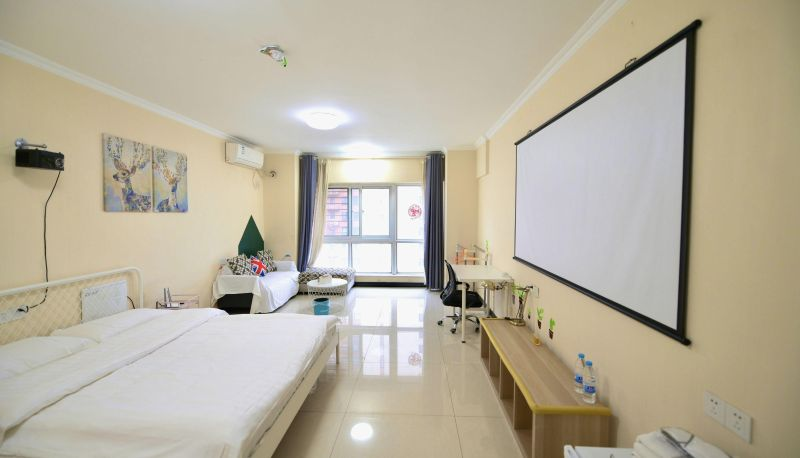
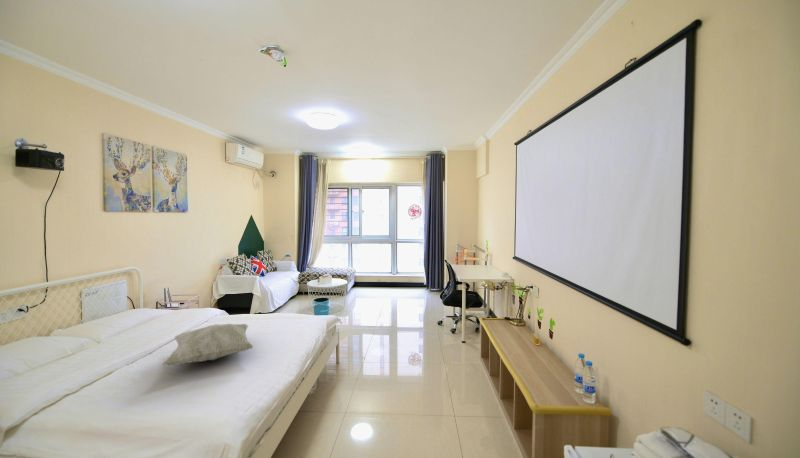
+ decorative pillow [161,323,254,366]
